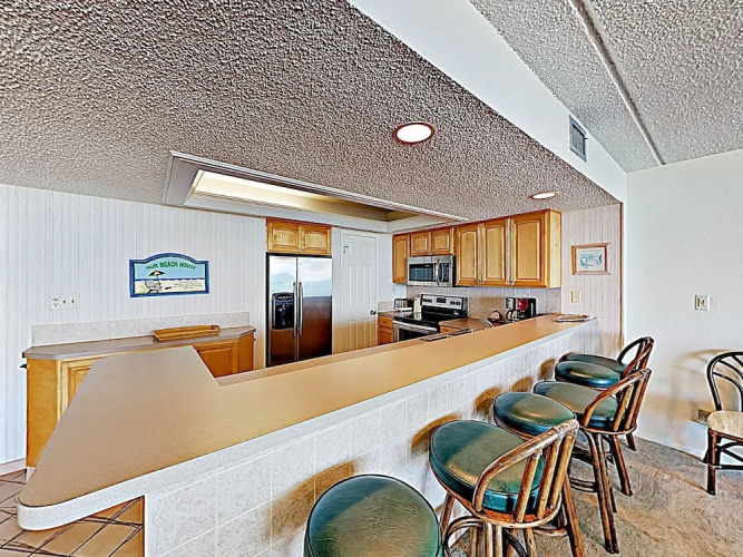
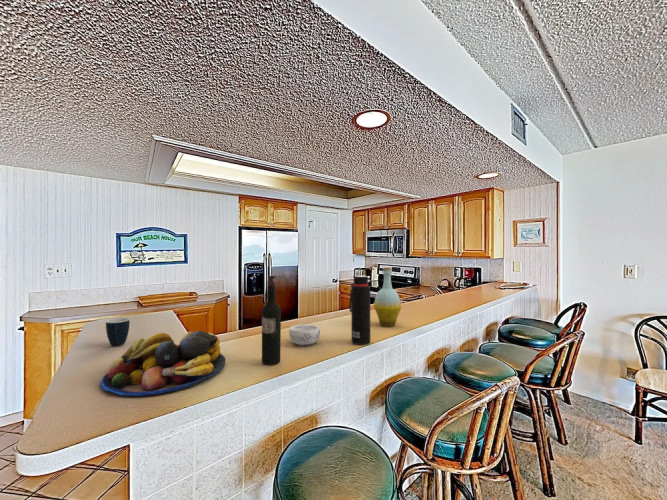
+ water bottle [348,275,371,346]
+ mug [105,317,131,347]
+ wine bottle [261,274,282,366]
+ fruit bowl [100,330,226,397]
+ bottle [373,266,402,328]
+ decorative bowl [288,323,321,346]
